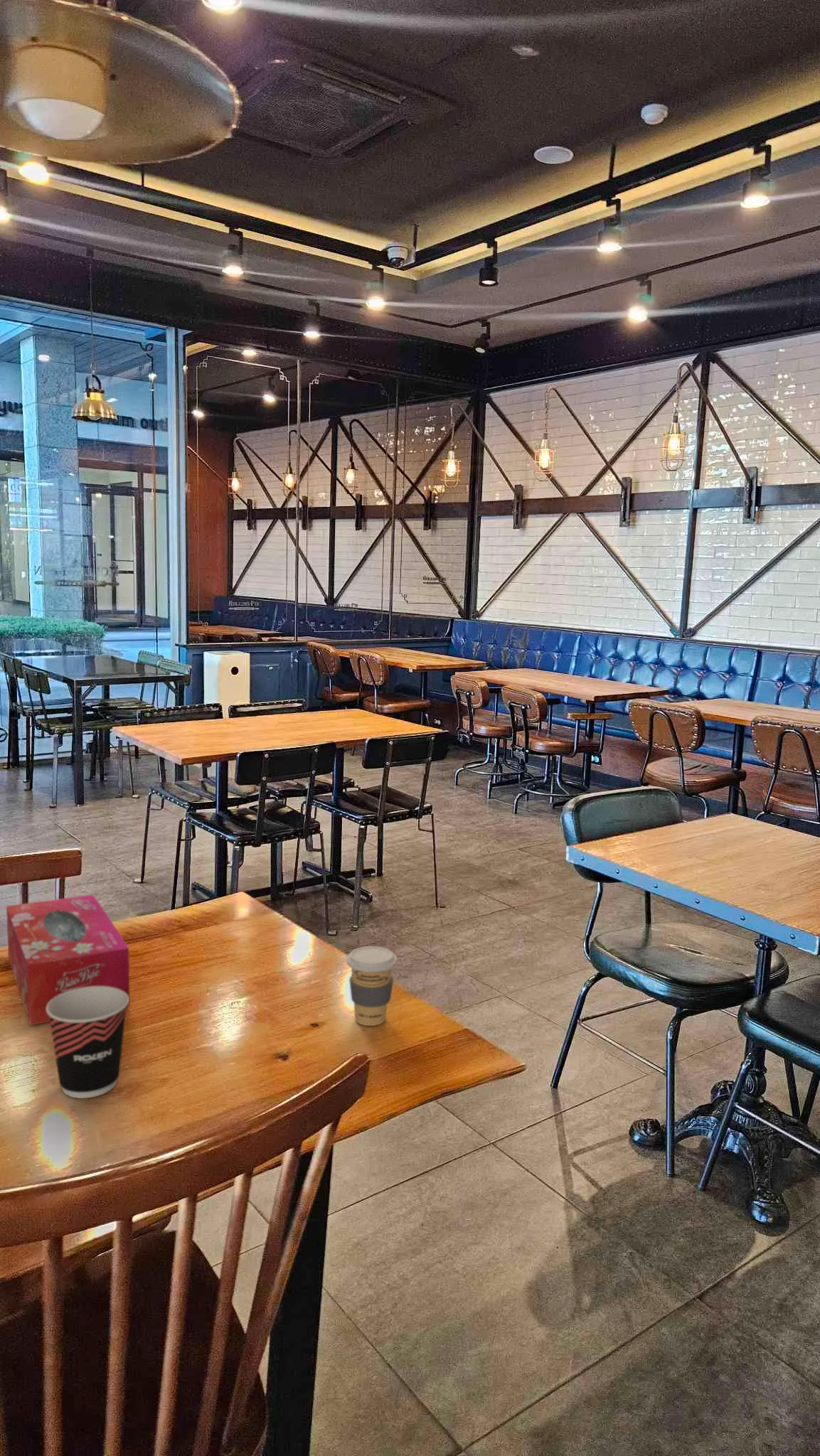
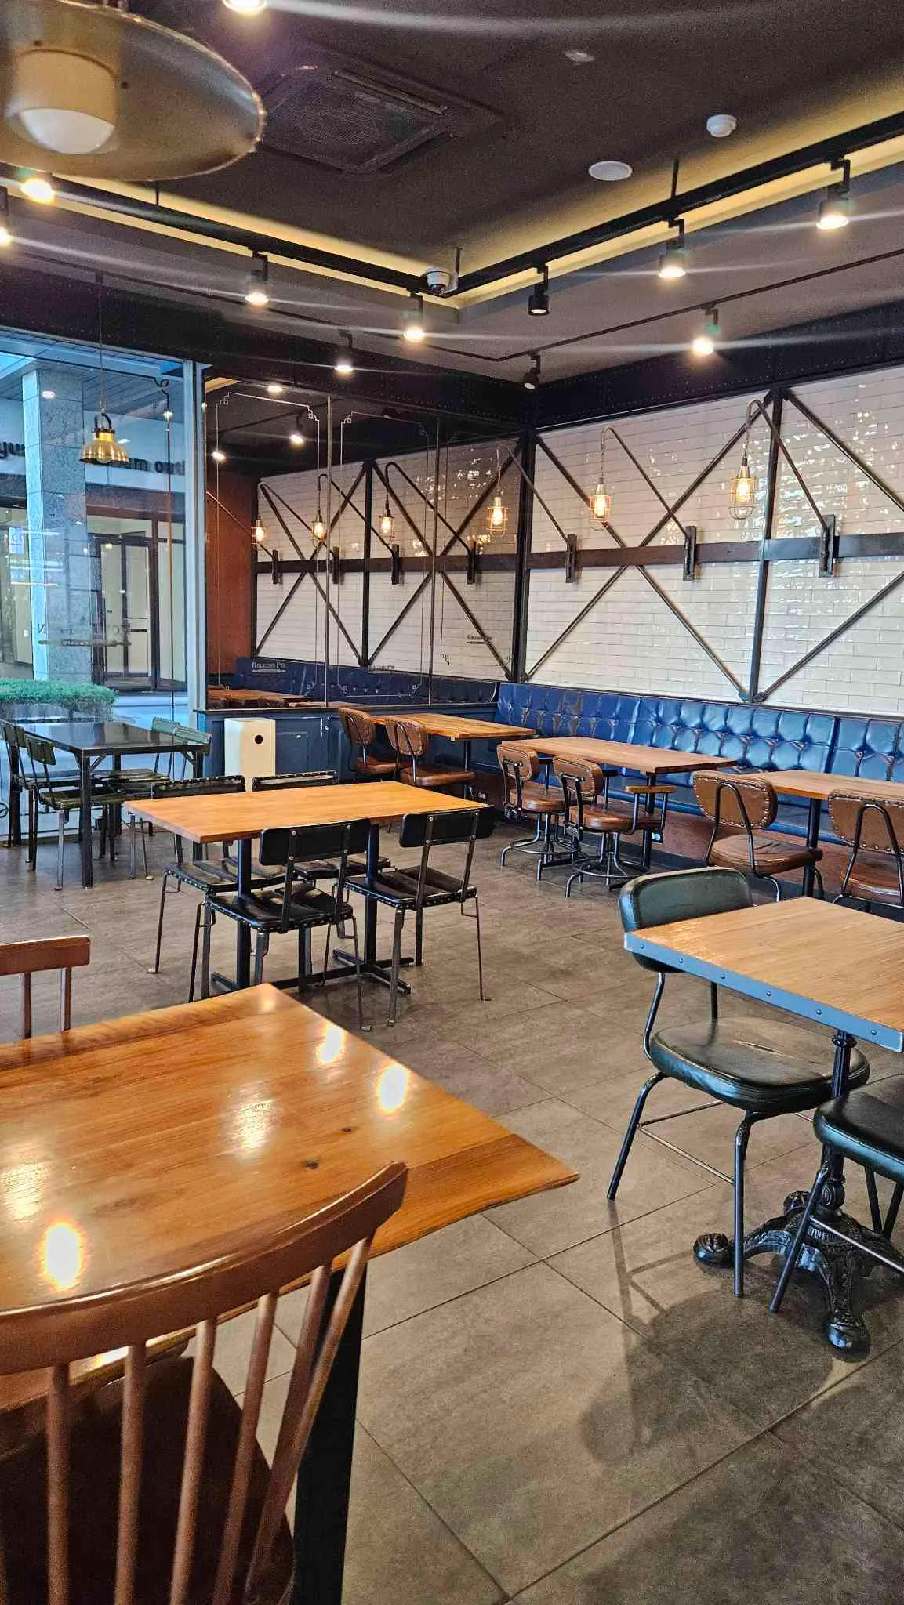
- cup [46,986,129,1099]
- coffee cup [346,946,398,1027]
- tissue box [6,894,131,1026]
